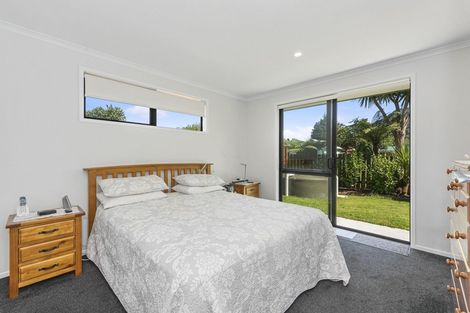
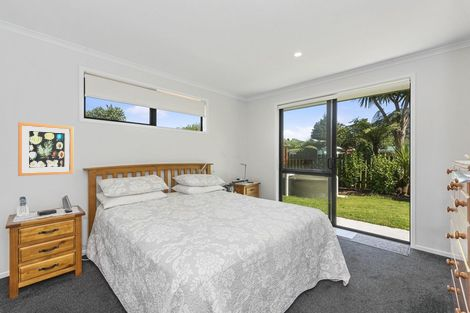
+ wall art [17,121,74,177]
